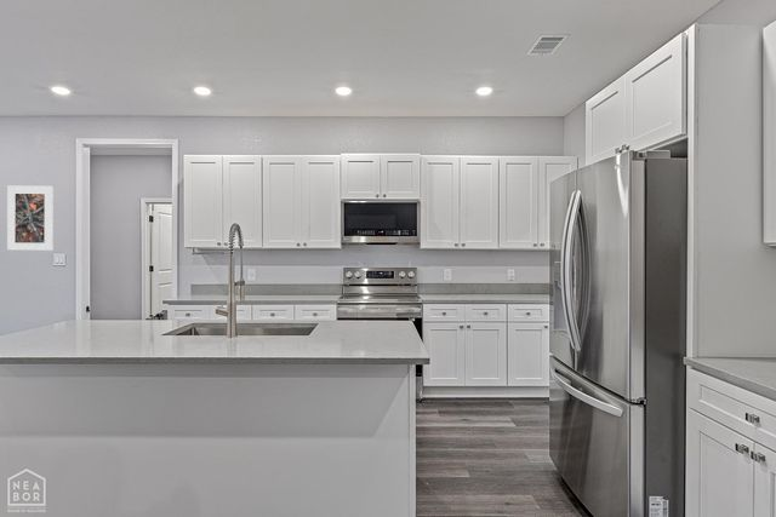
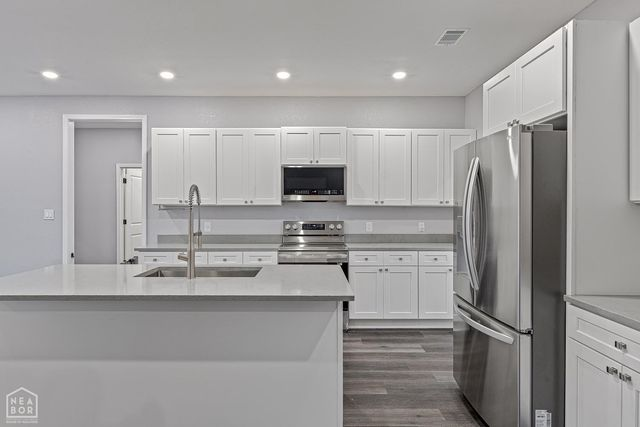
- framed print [6,185,55,252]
